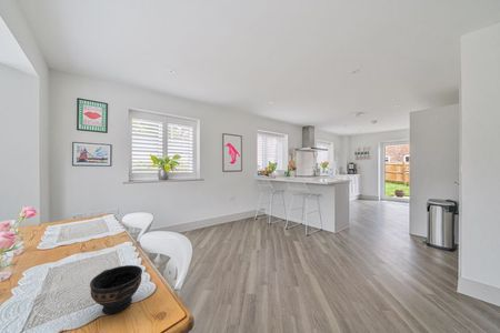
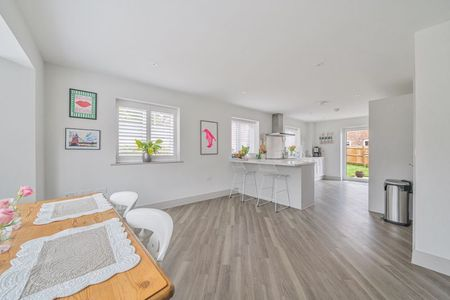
- bowl [89,264,143,315]
